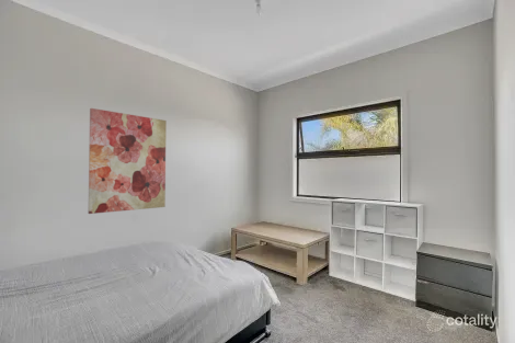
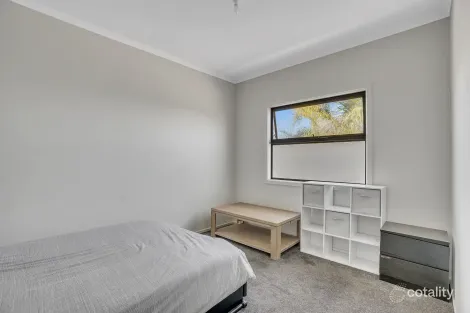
- wall art [87,107,168,215]
